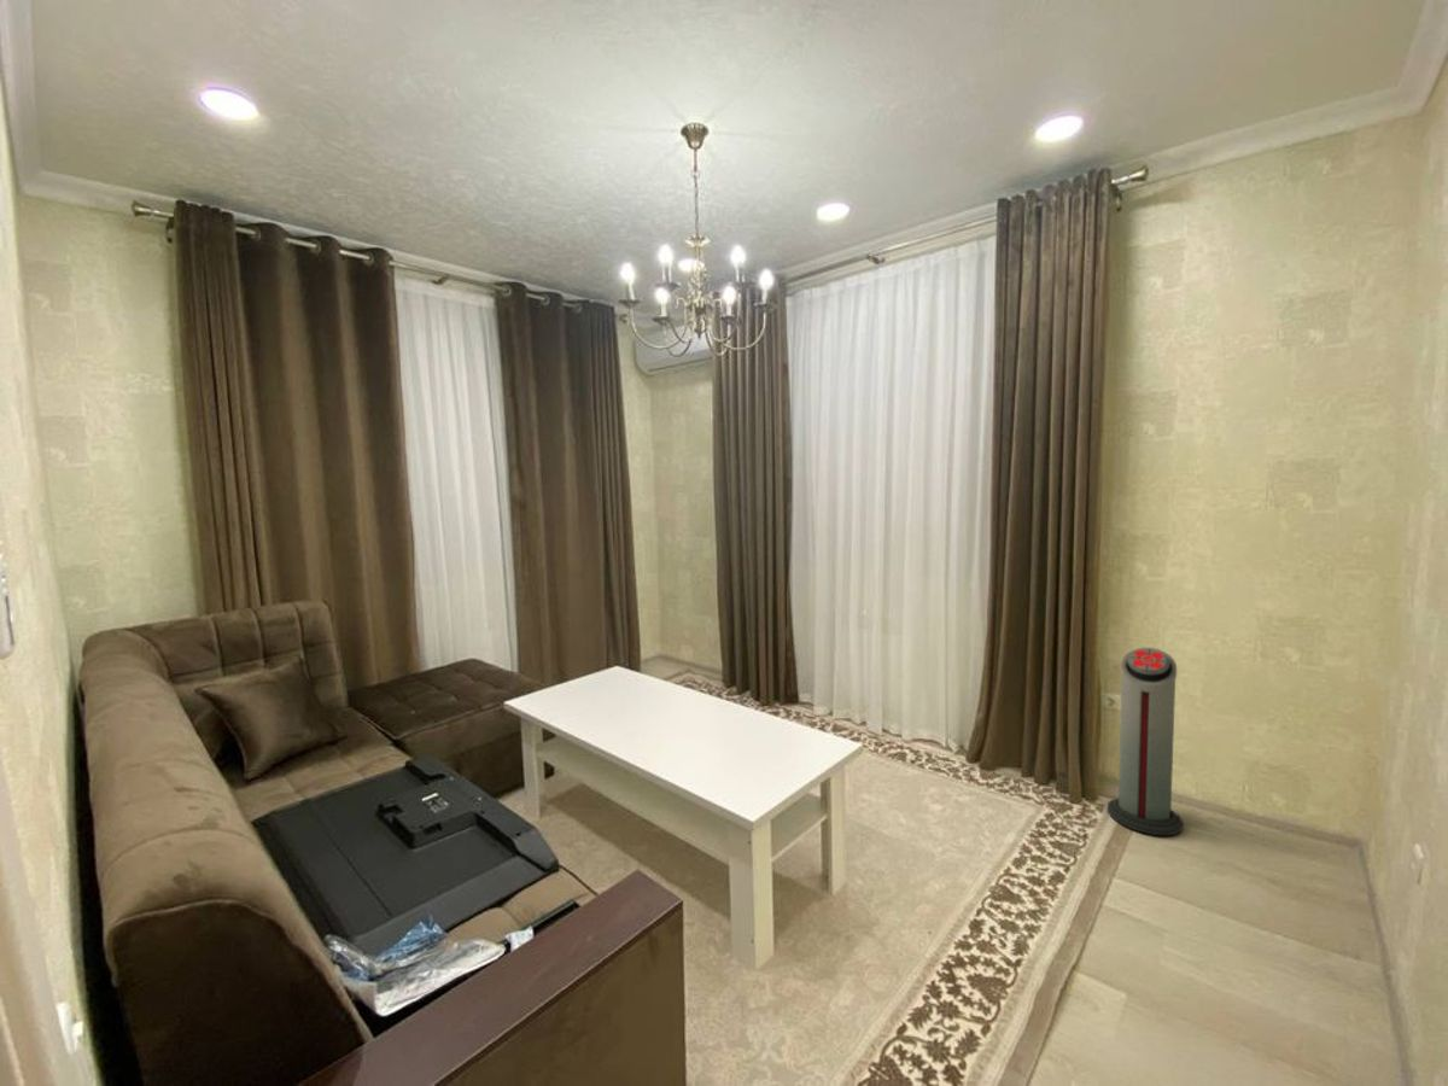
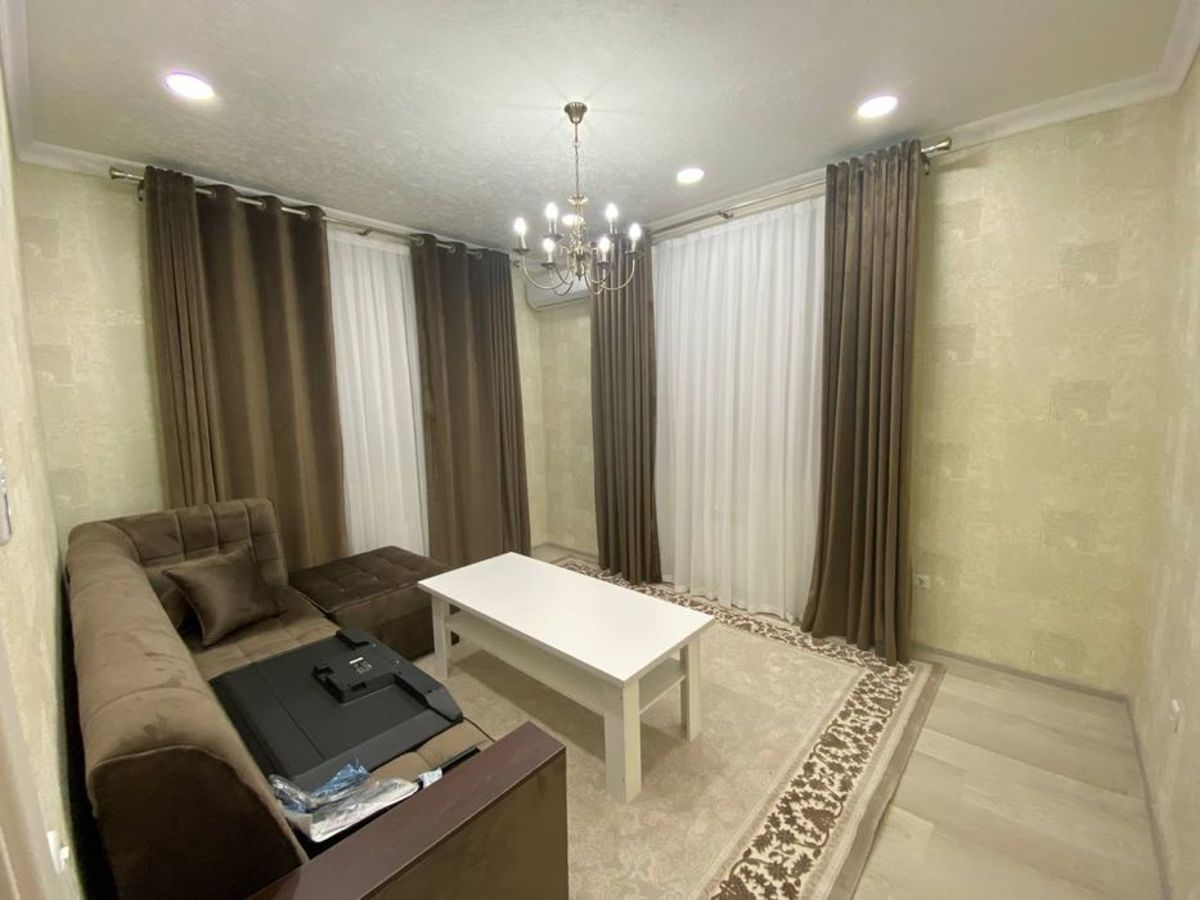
- air purifier [1107,647,1184,836]
